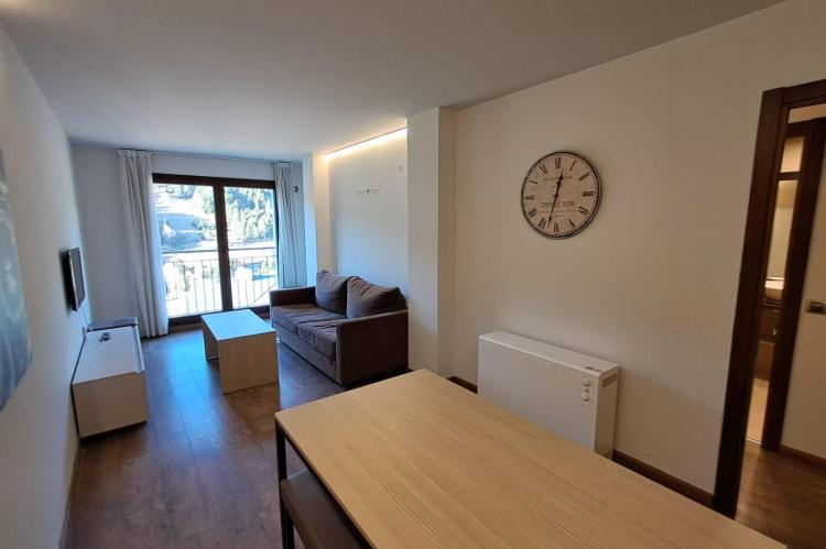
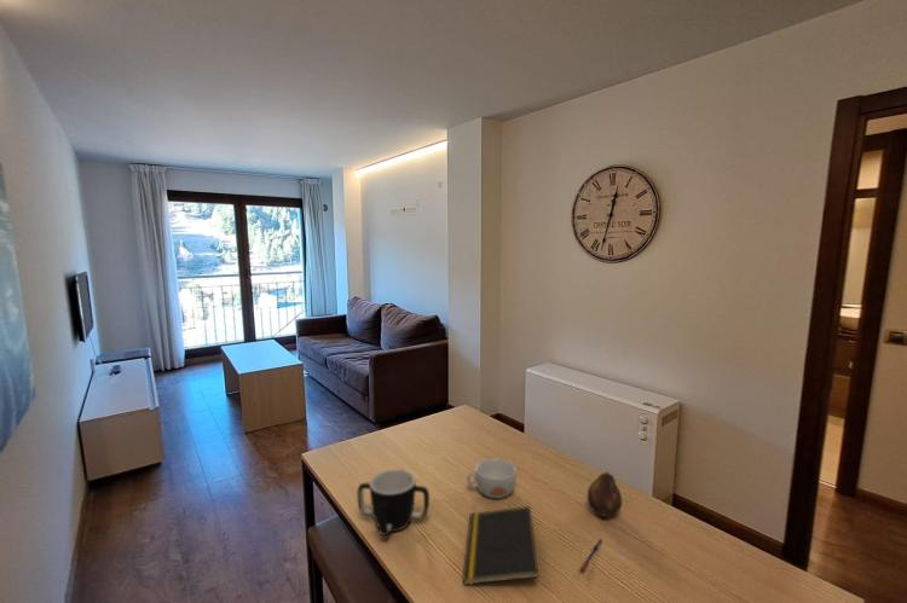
+ pen [579,538,605,573]
+ notepad [462,505,539,586]
+ bowl [466,457,518,499]
+ mug [357,468,431,537]
+ fruit [587,470,624,518]
